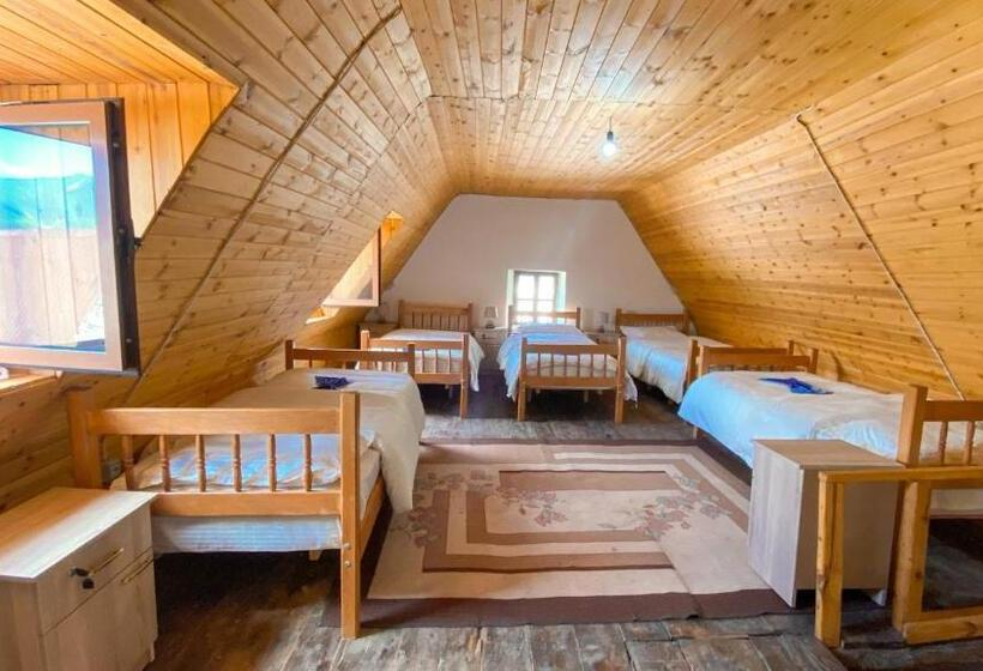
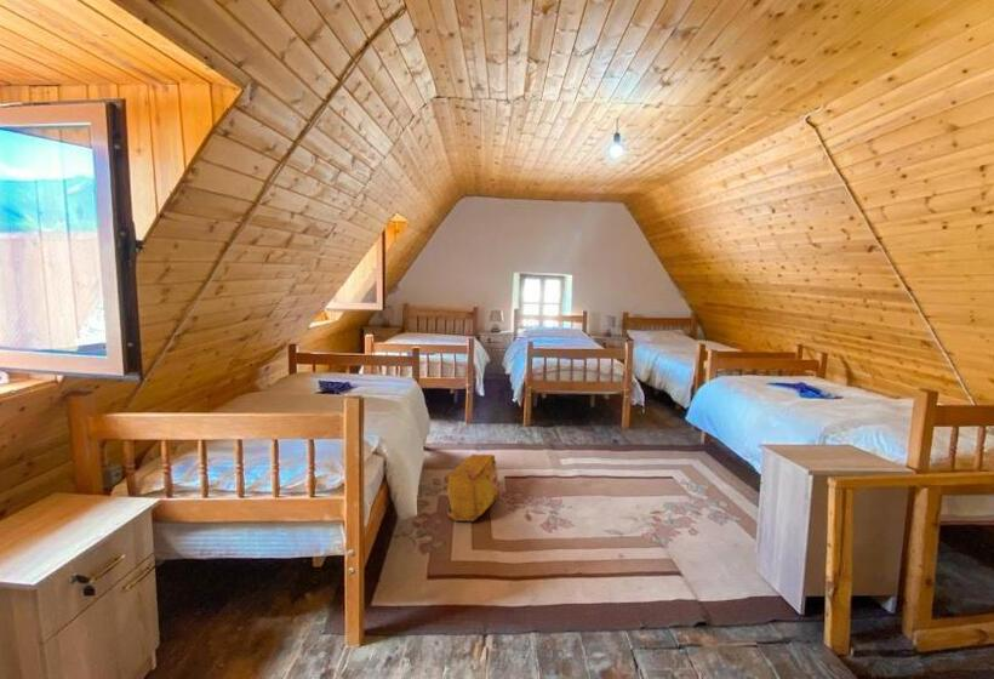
+ backpack [440,453,502,523]
